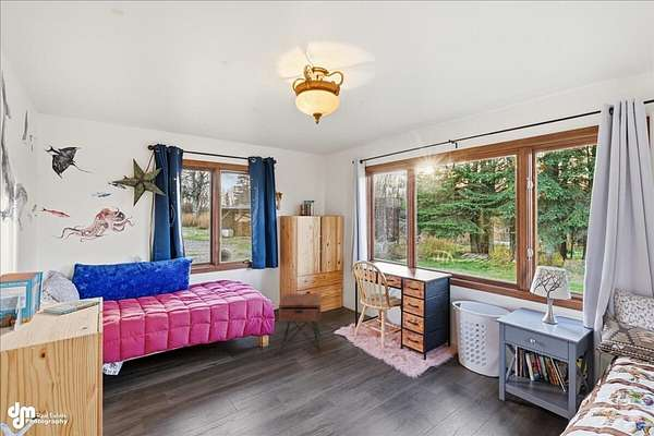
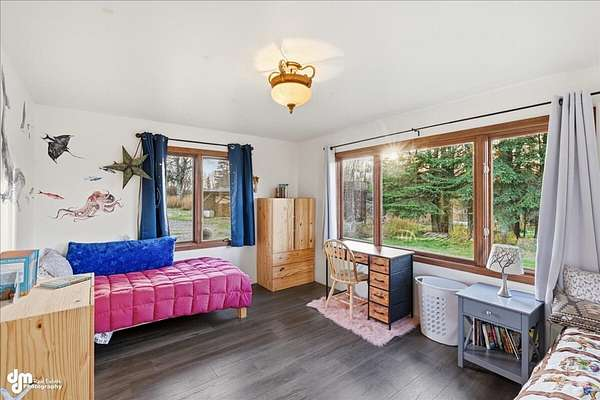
- nightstand [278,293,323,355]
